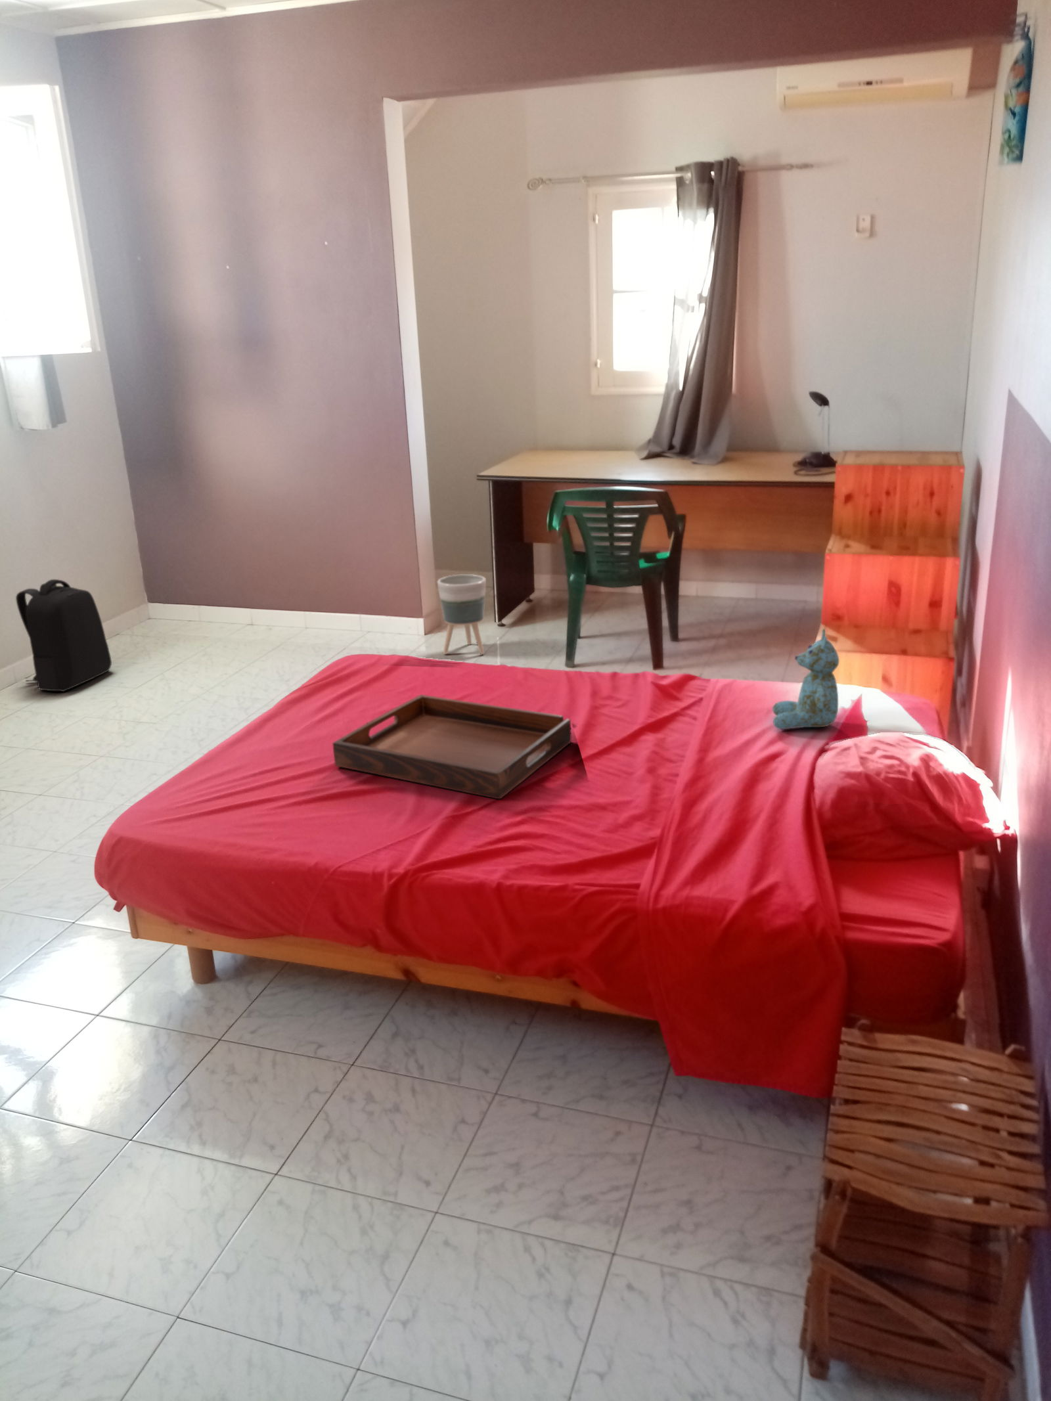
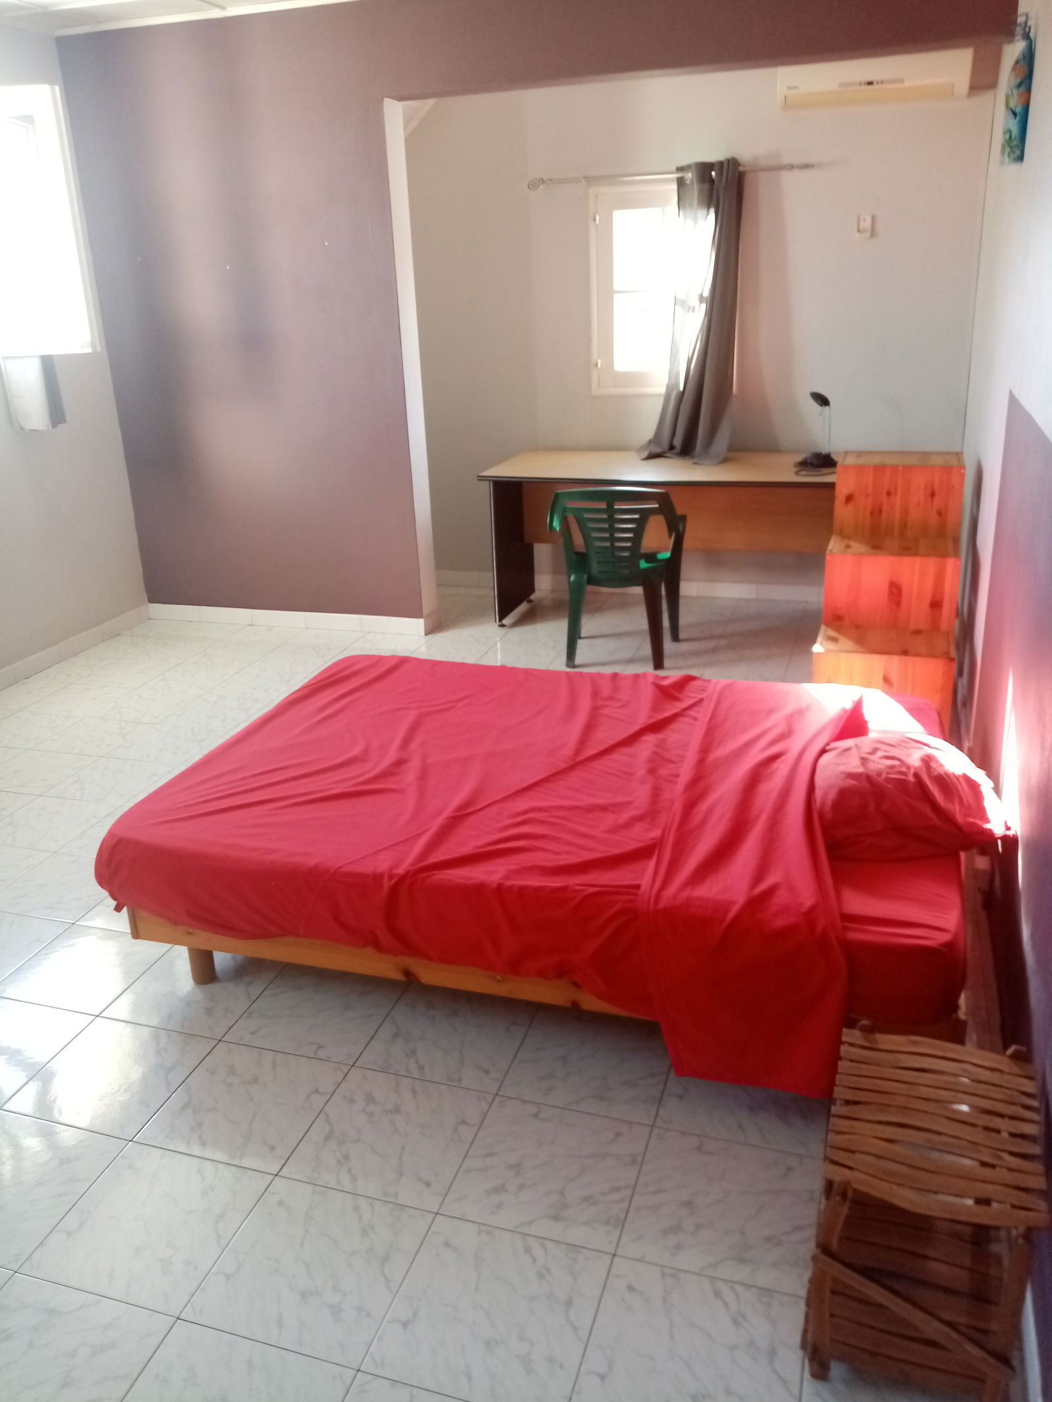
- serving tray [331,693,572,799]
- planter [437,573,487,655]
- stuffed bear [772,628,839,730]
- backpack [15,579,113,692]
